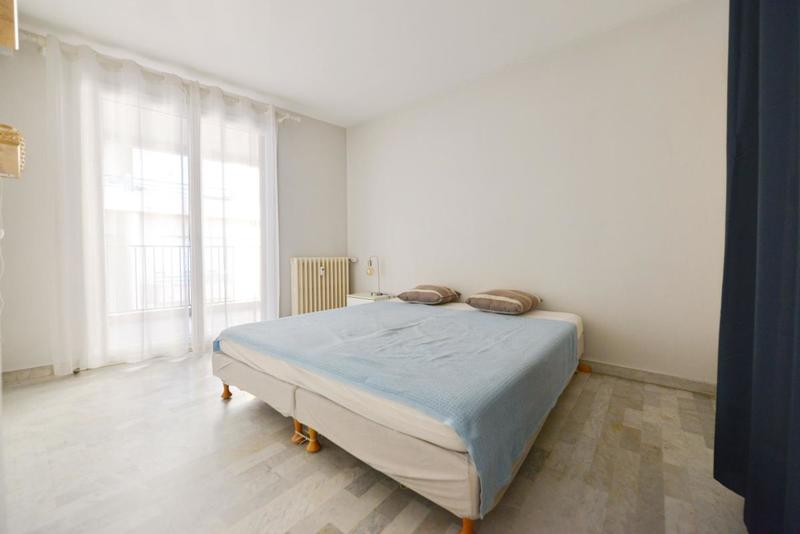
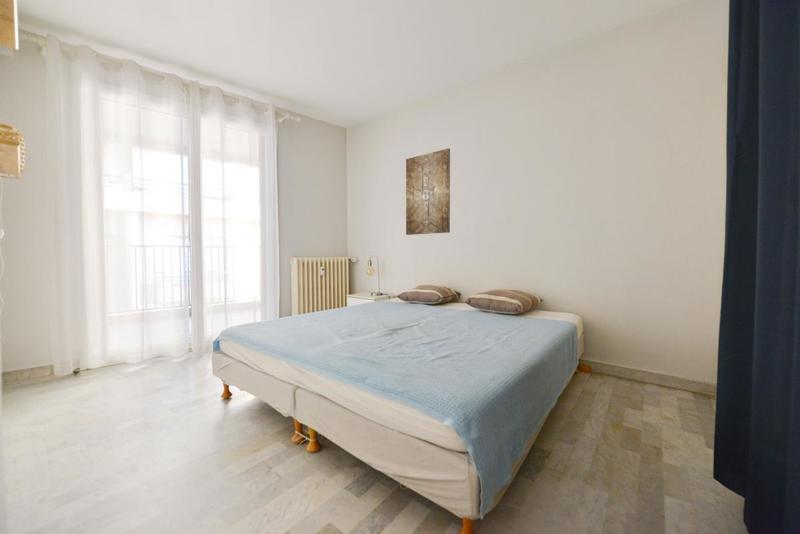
+ wall art [405,147,451,236]
